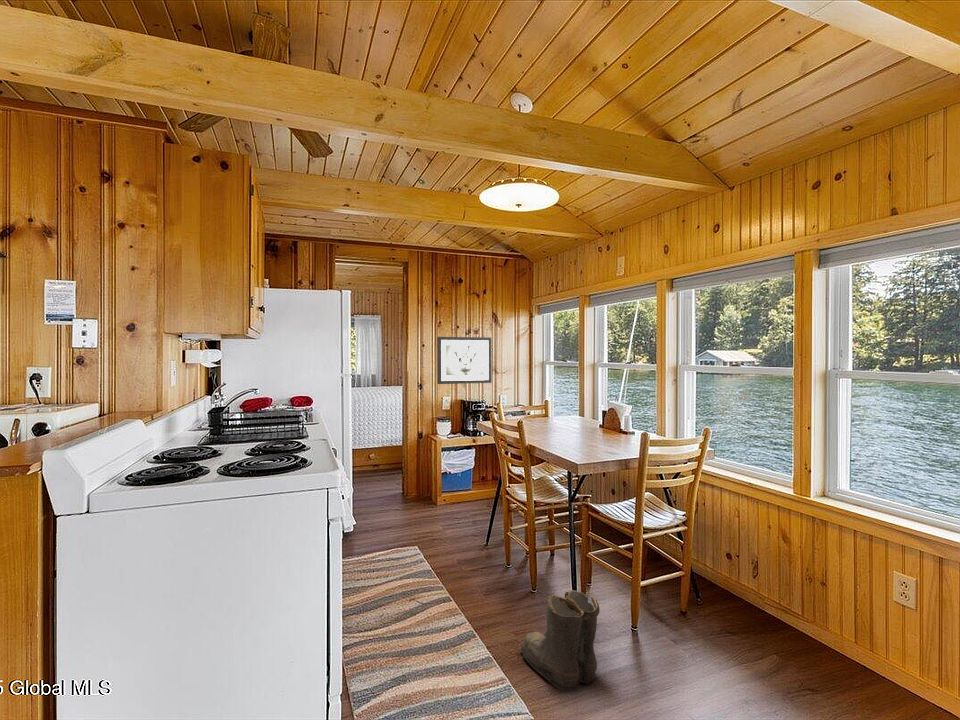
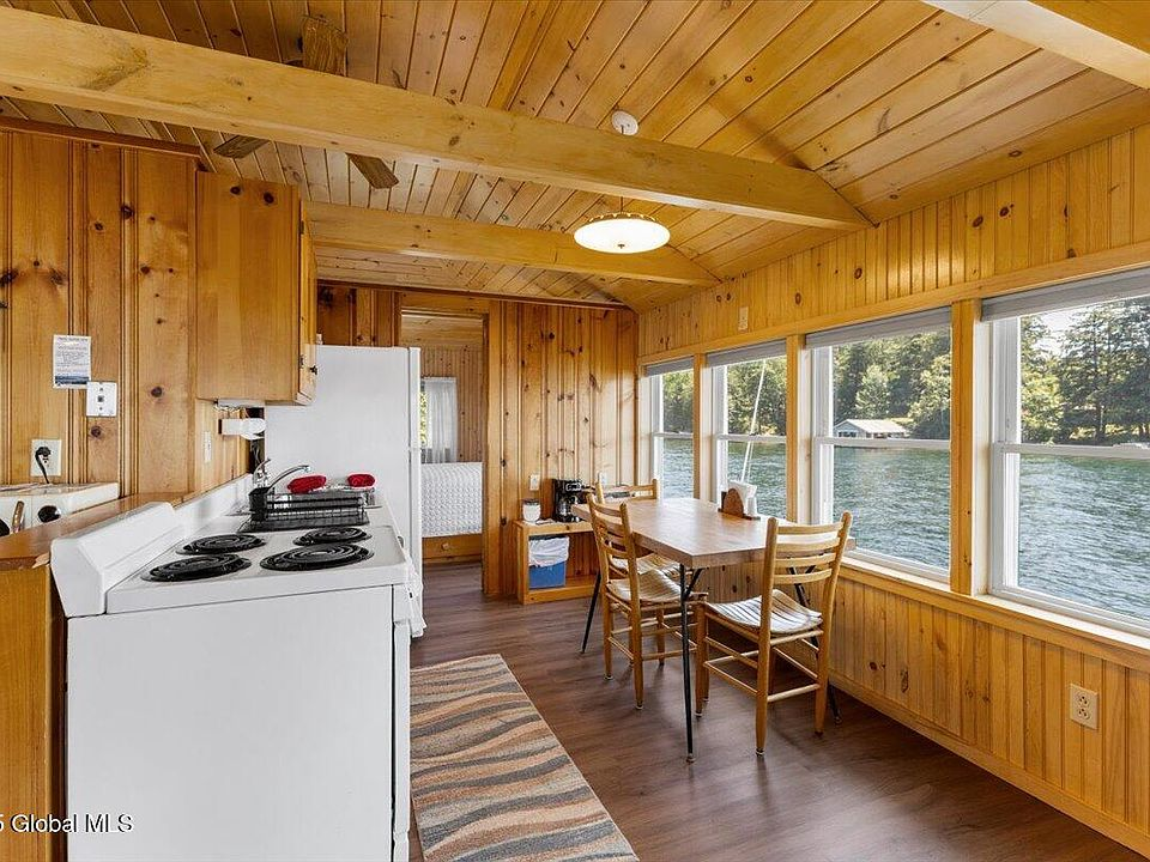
- wall art [436,336,493,385]
- boots [517,589,601,693]
